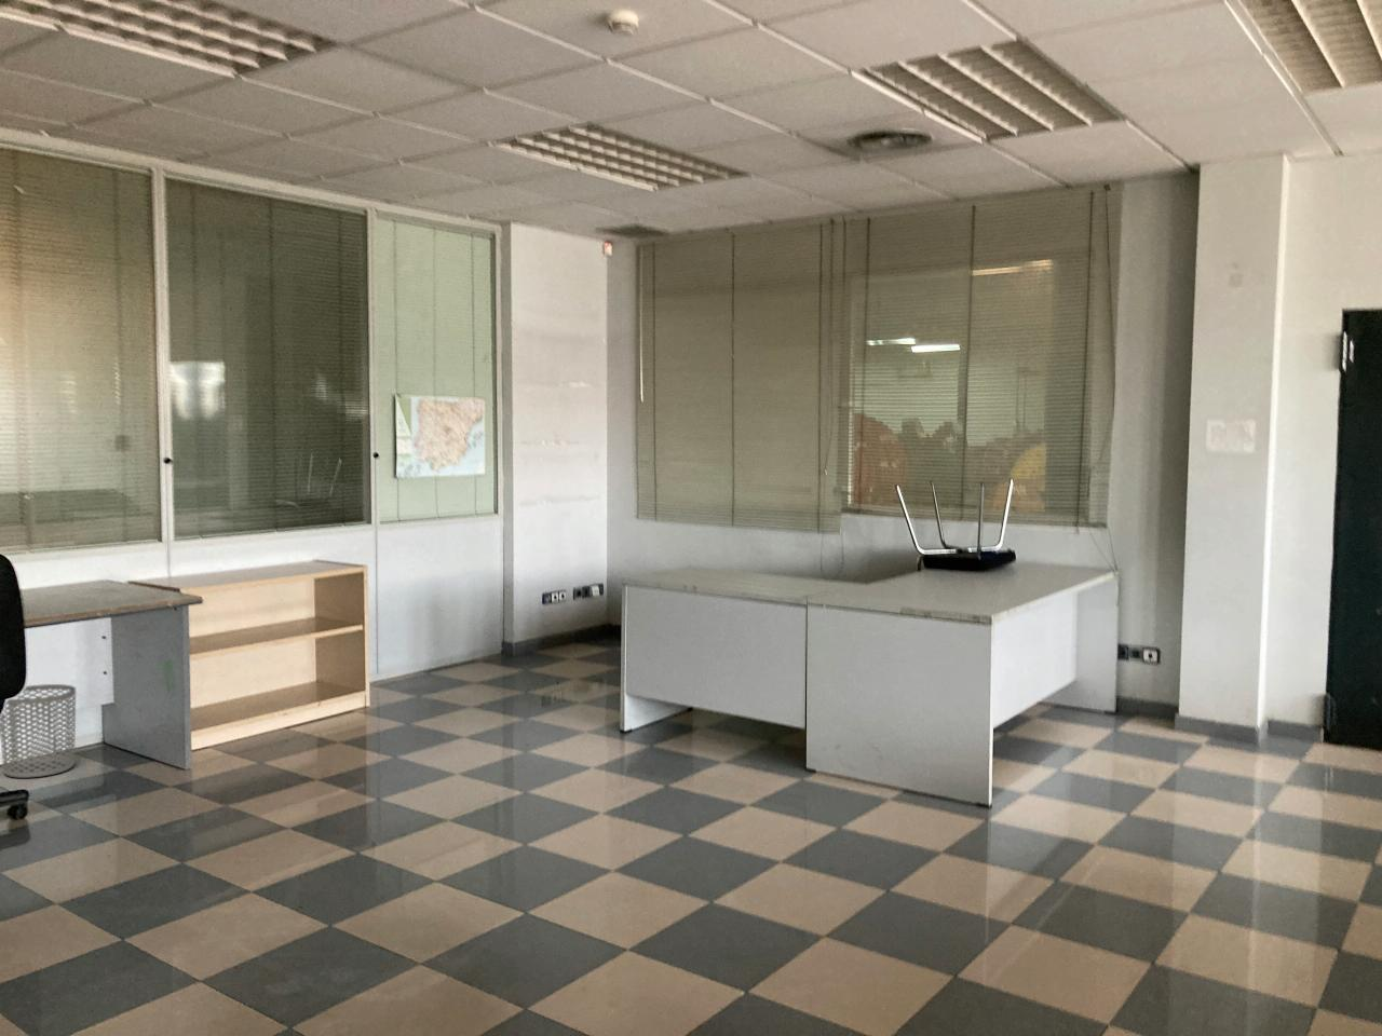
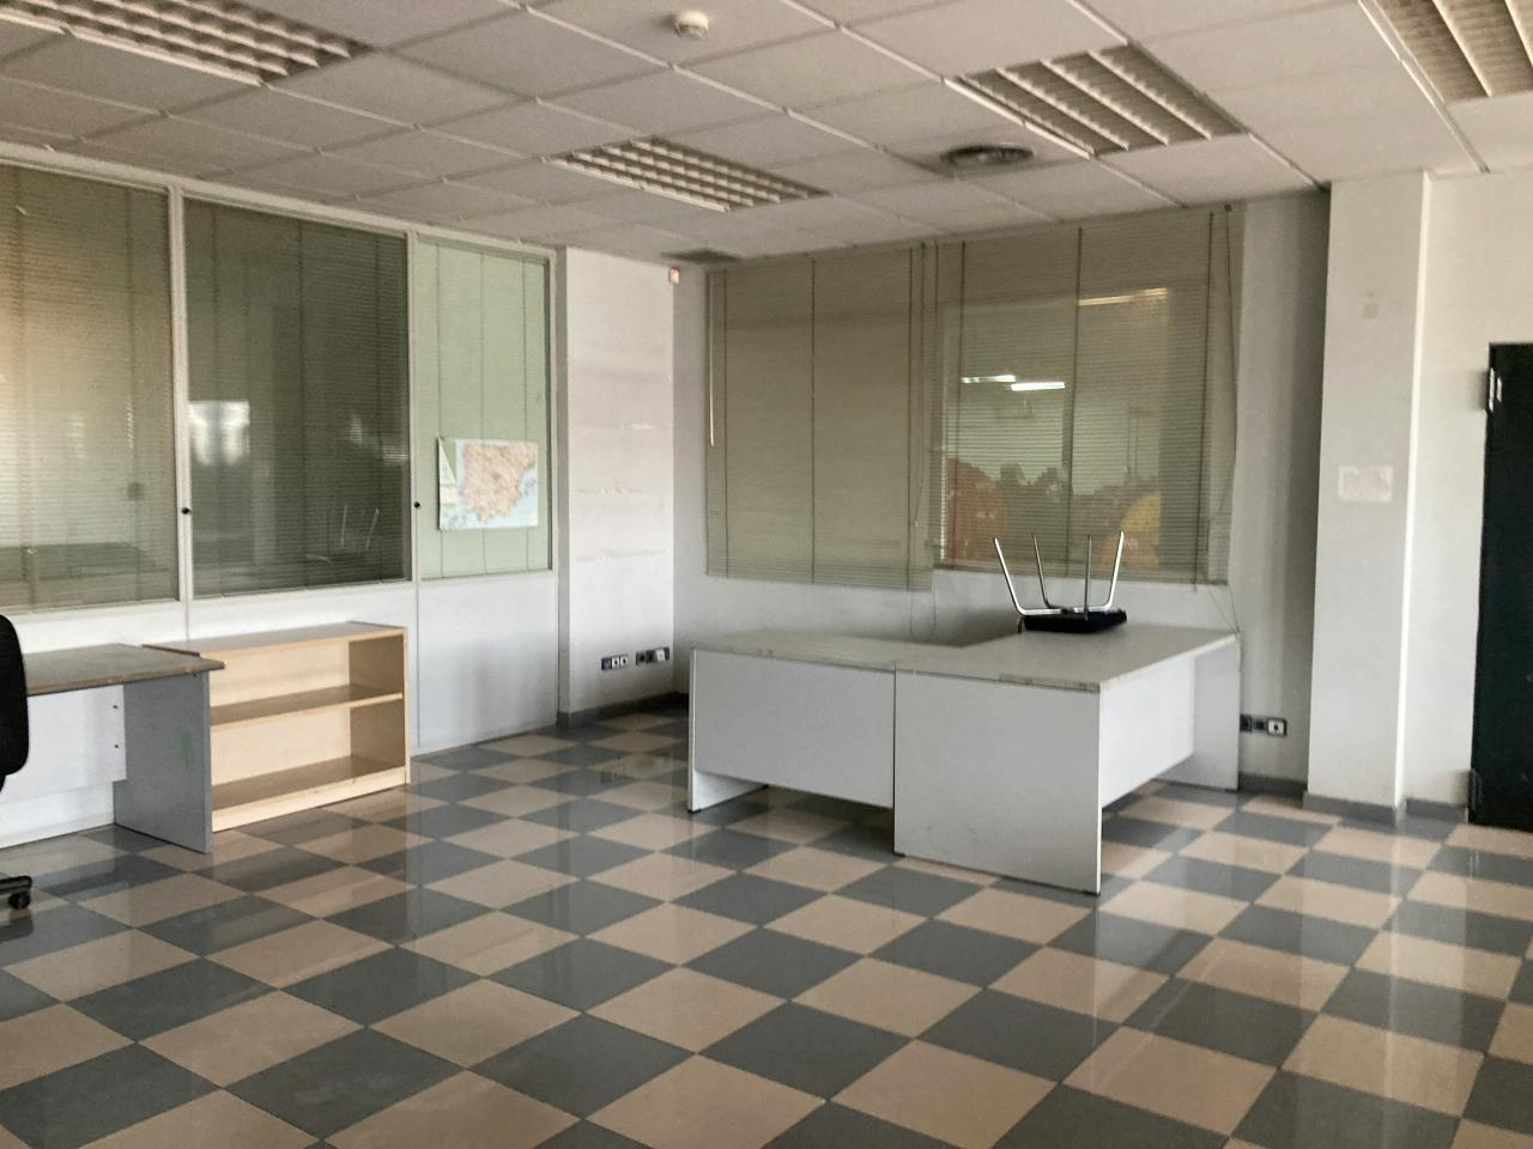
- waste bin [0,683,76,779]
